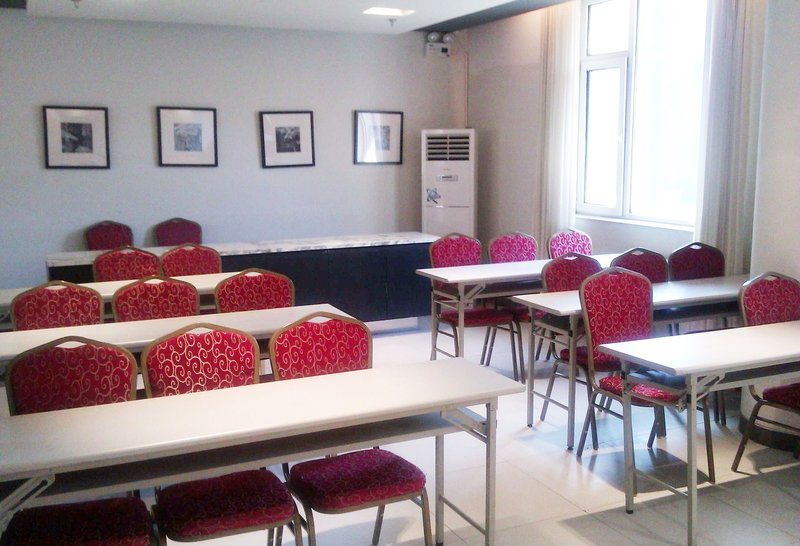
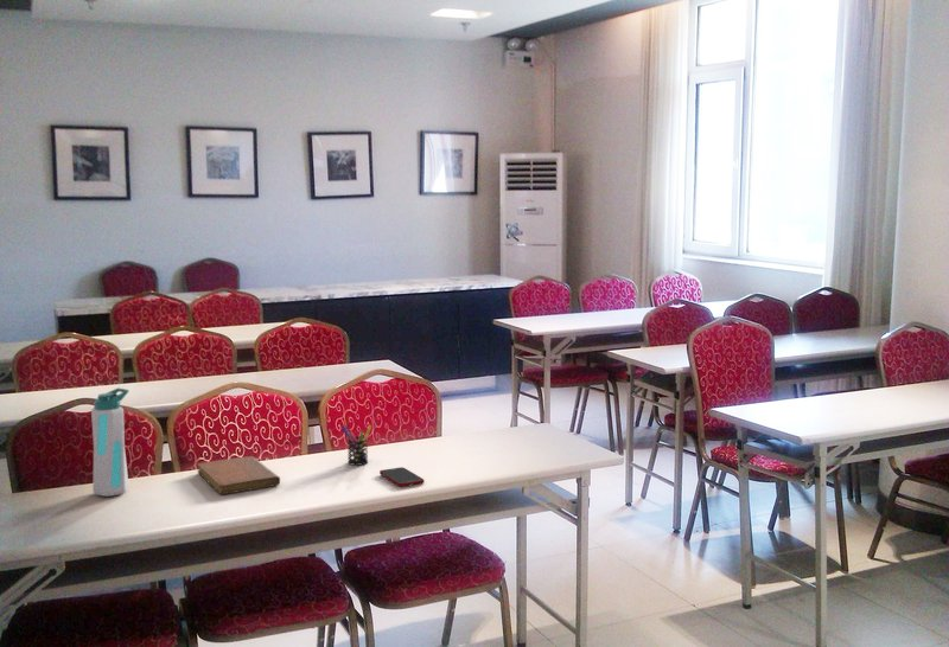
+ pen holder [340,422,374,467]
+ water bottle [90,386,130,498]
+ cell phone [378,466,426,488]
+ notebook [196,455,281,495]
